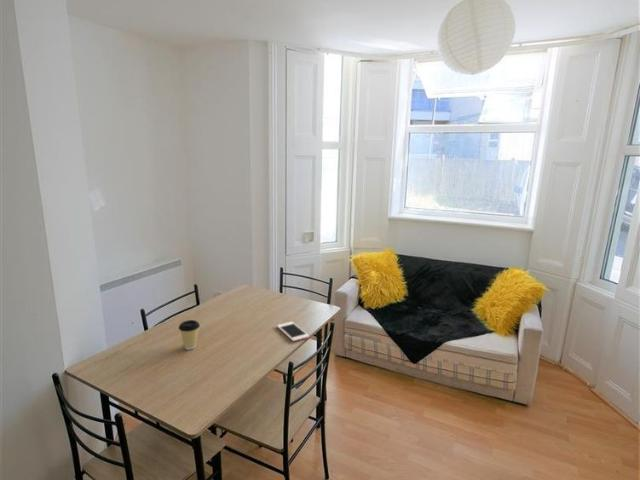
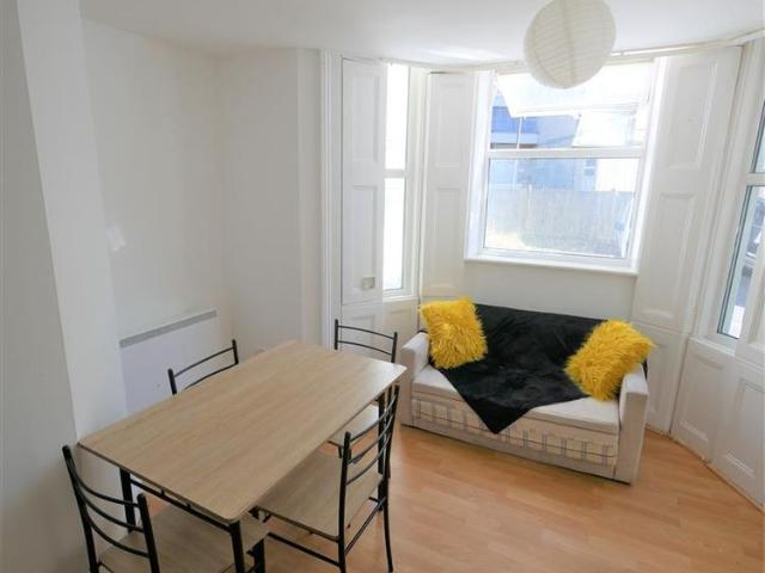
- coffee cup [178,319,201,351]
- cell phone [276,321,310,342]
